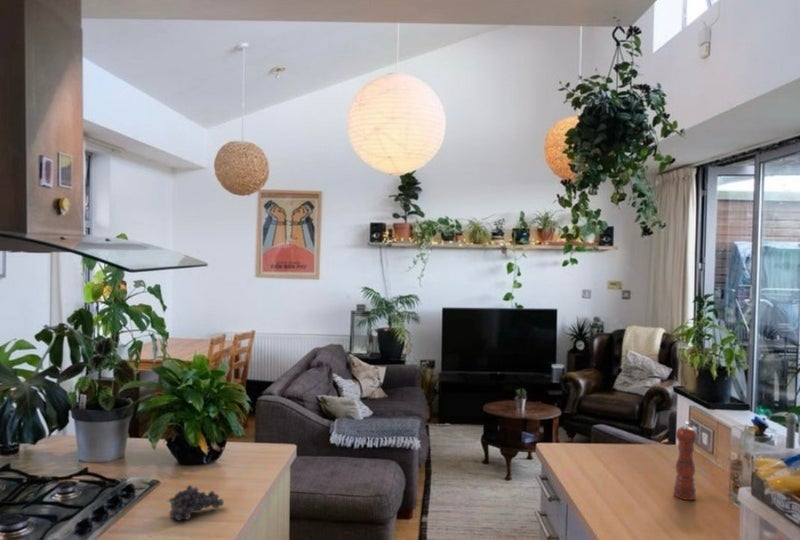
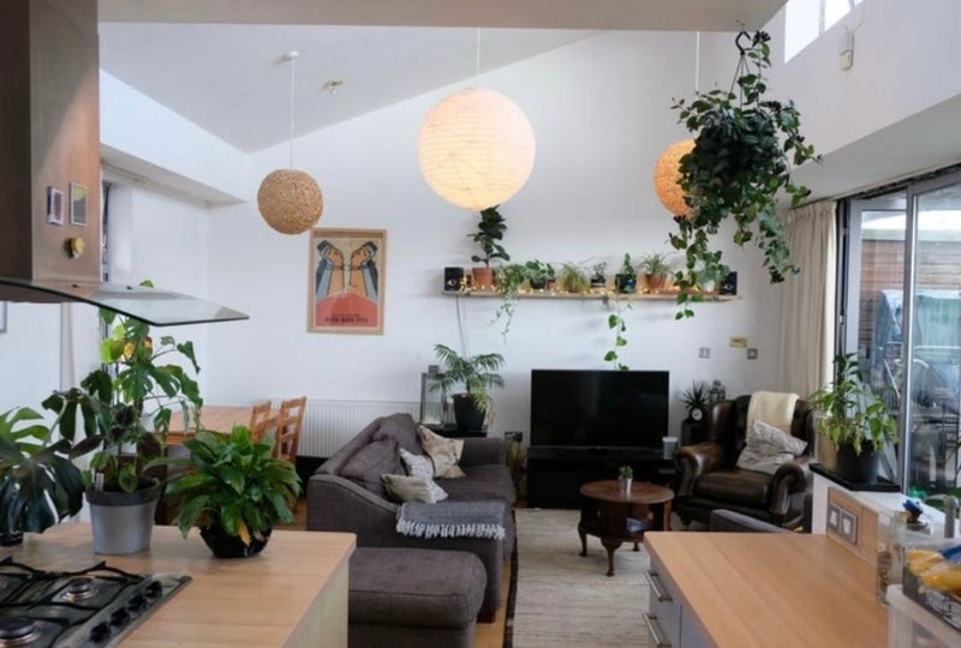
- fruit [165,484,225,522]
- pepper mill [673,421,698,501]
